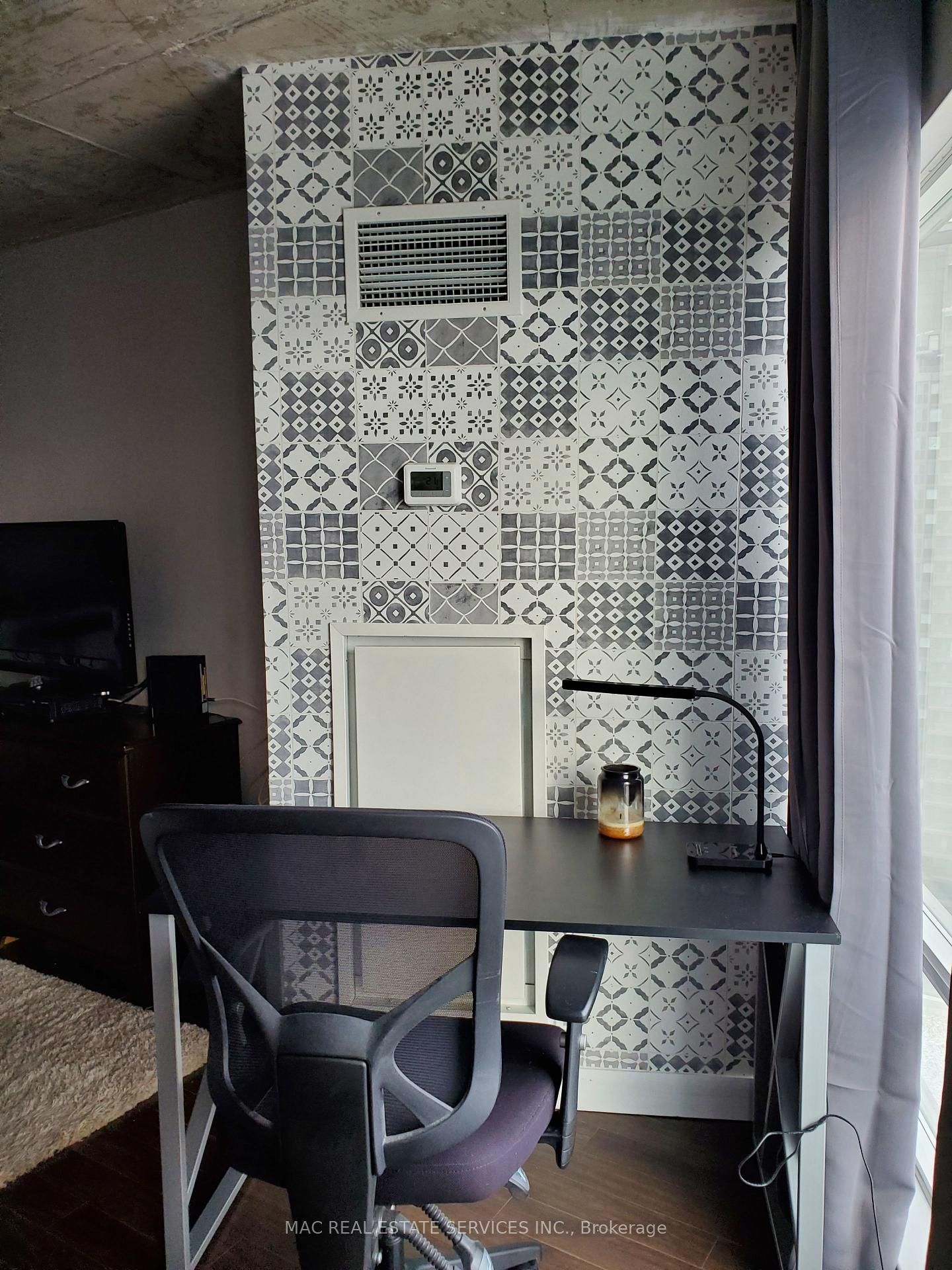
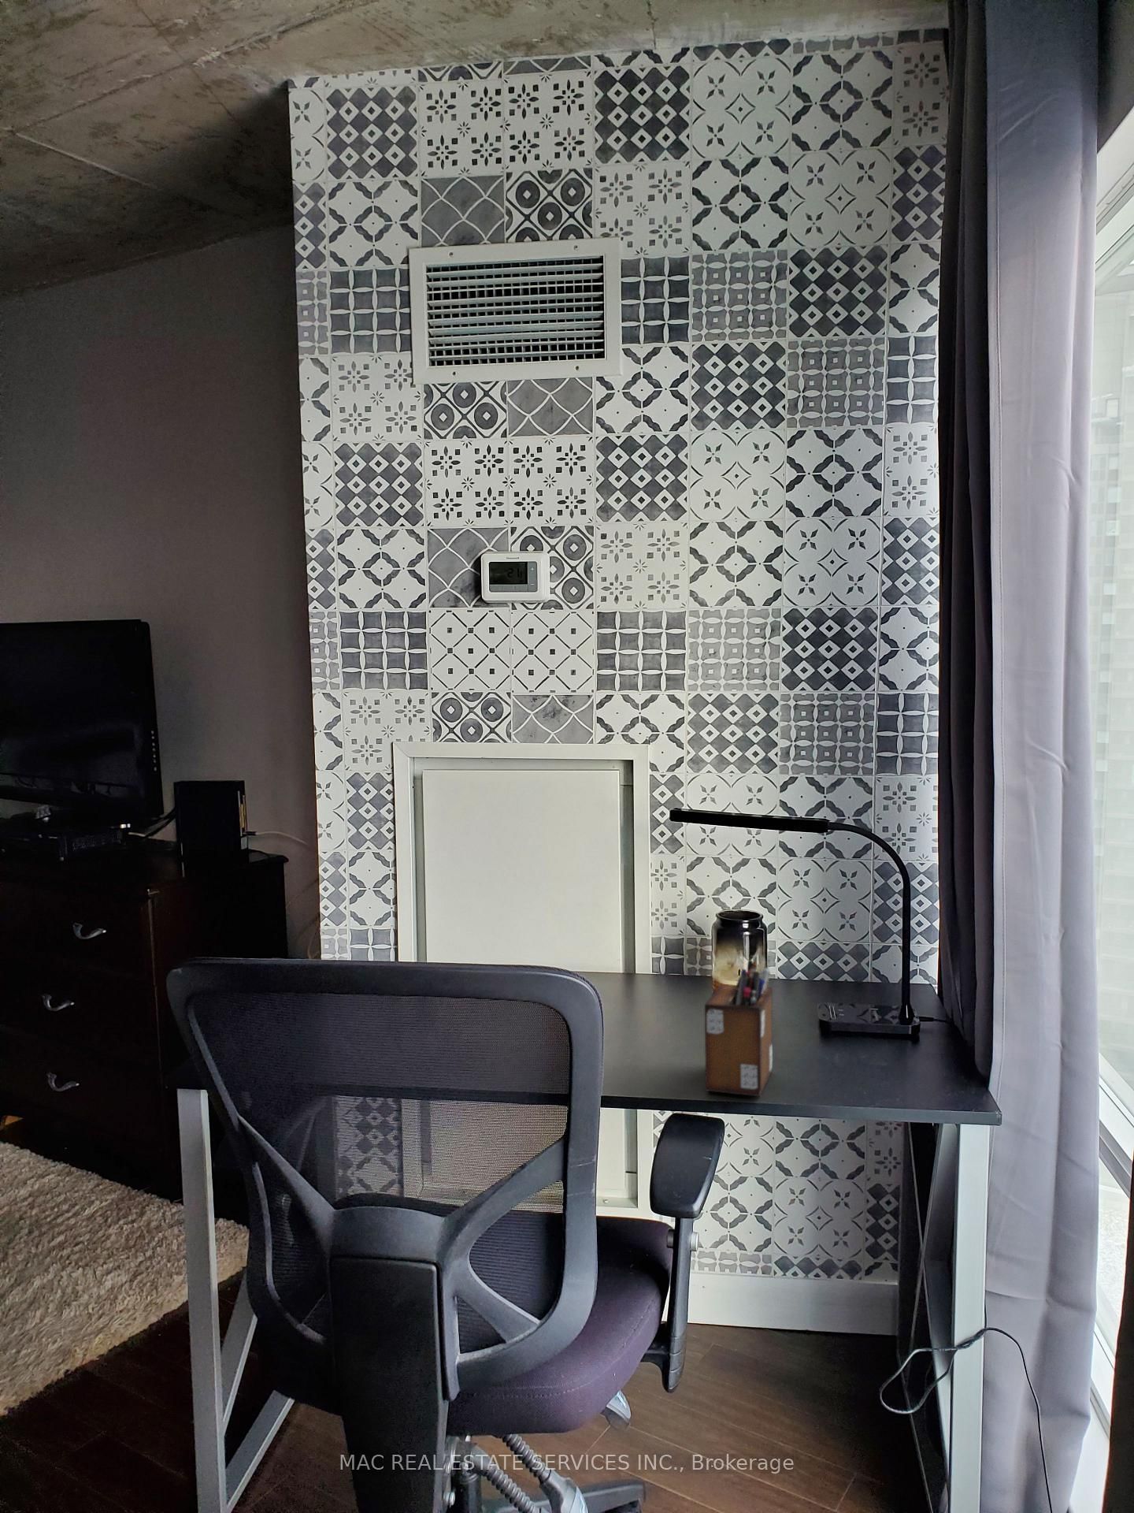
+ desk organizer [704,955,773,1097]
